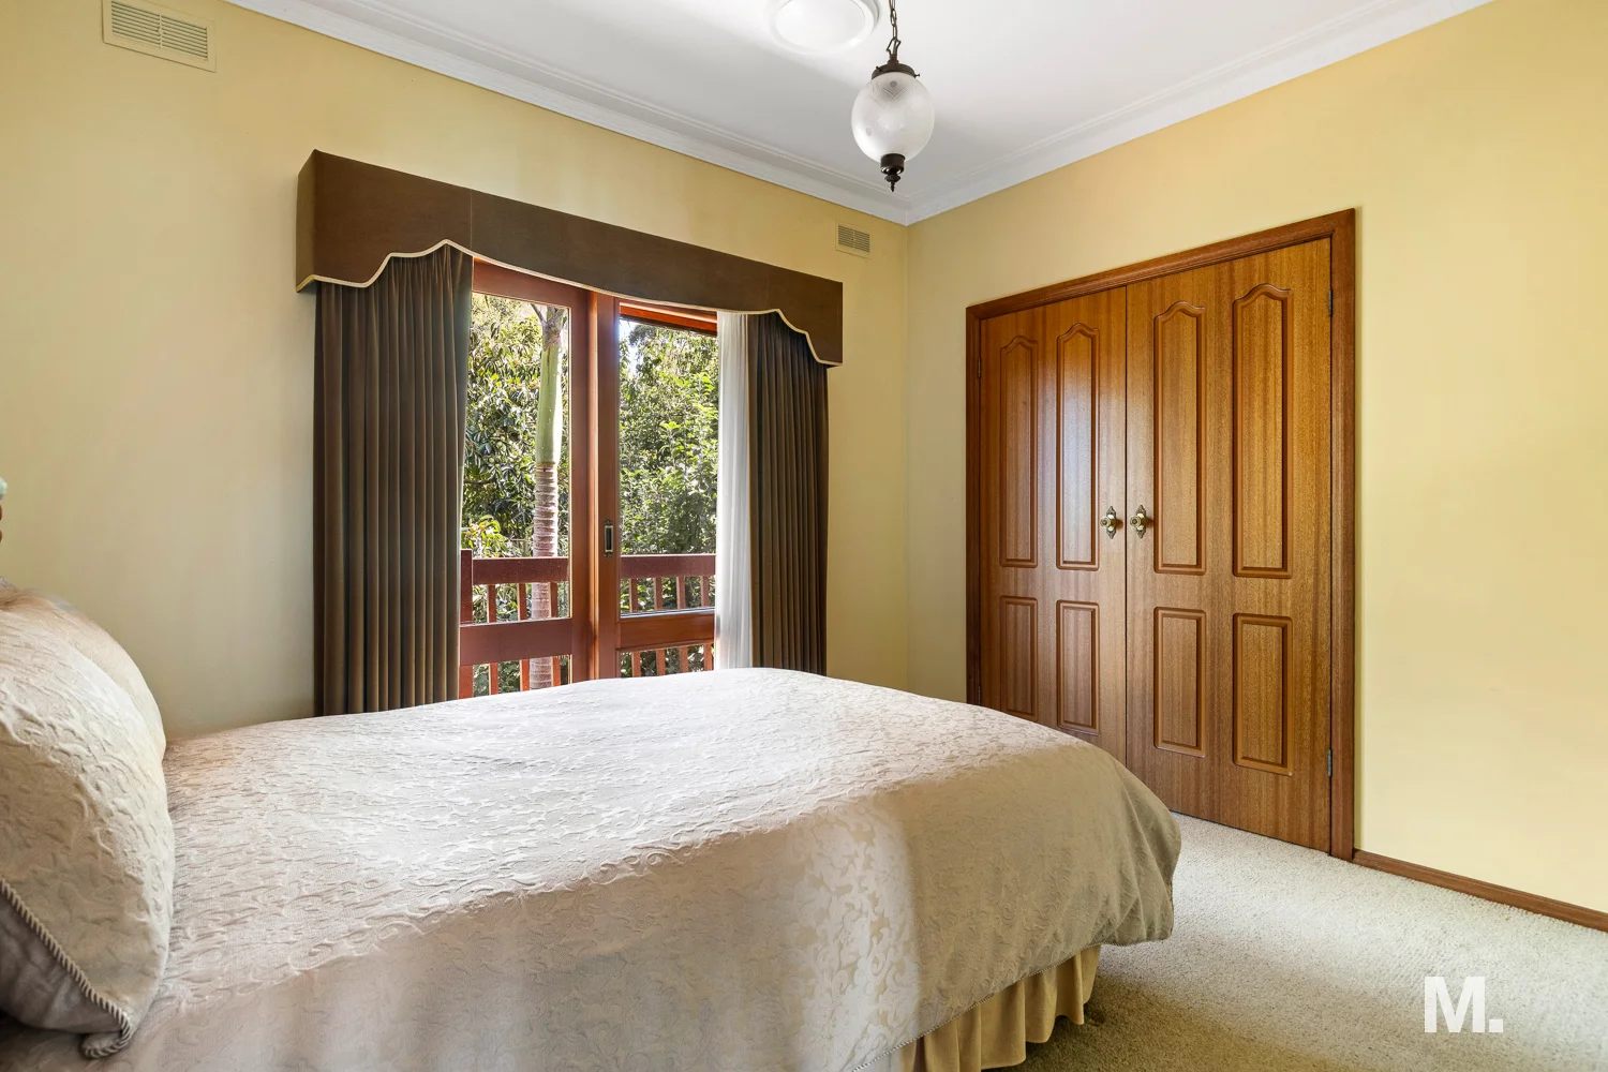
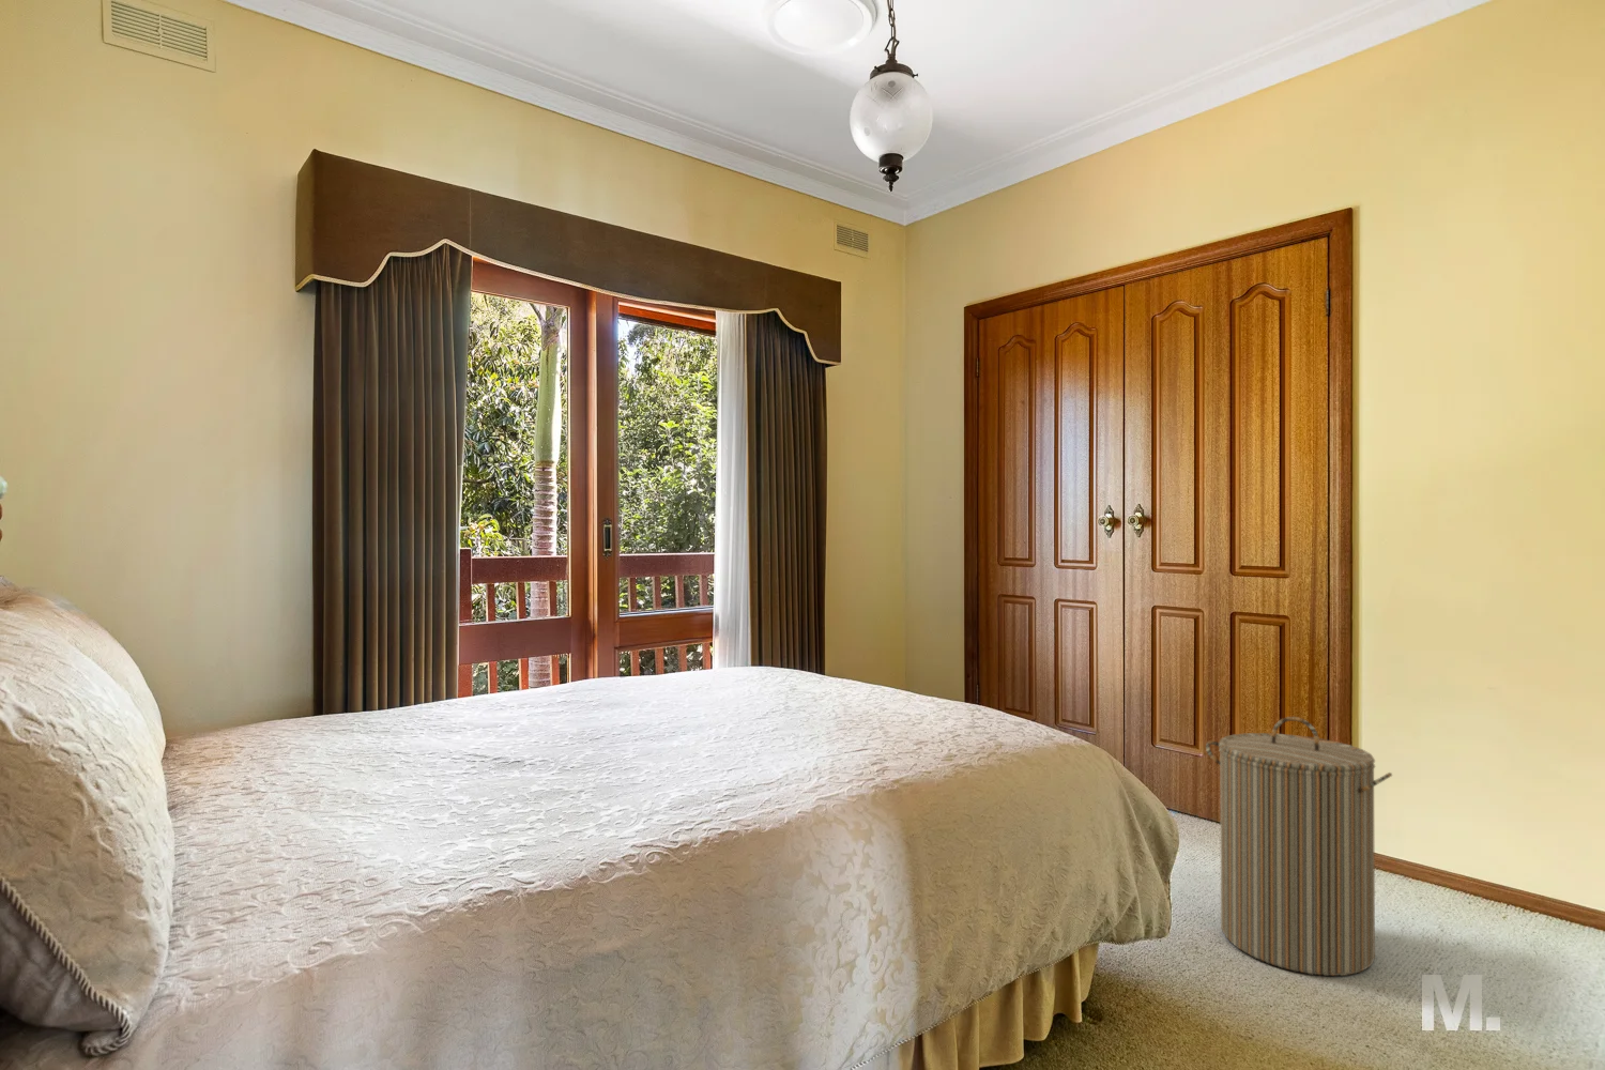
+ laundry hamper [1205,715,1394,977]
